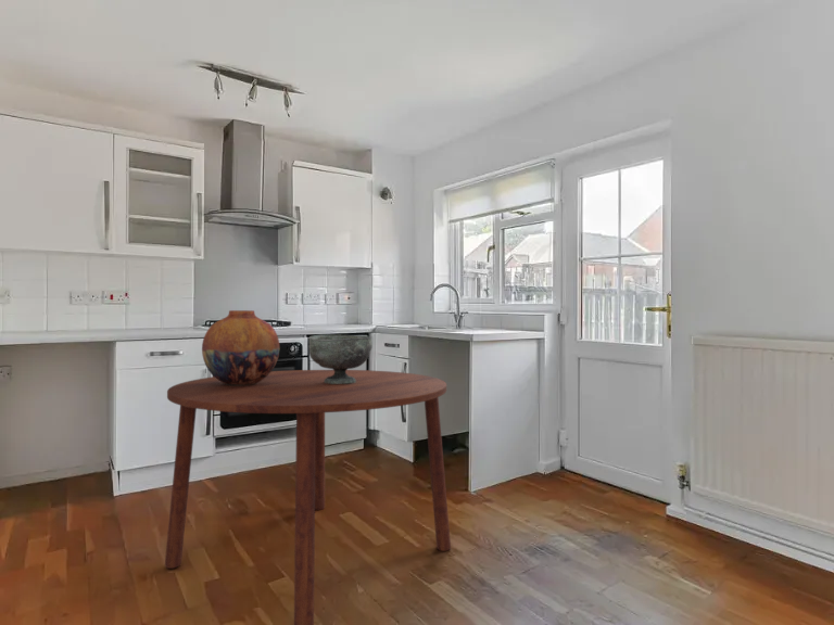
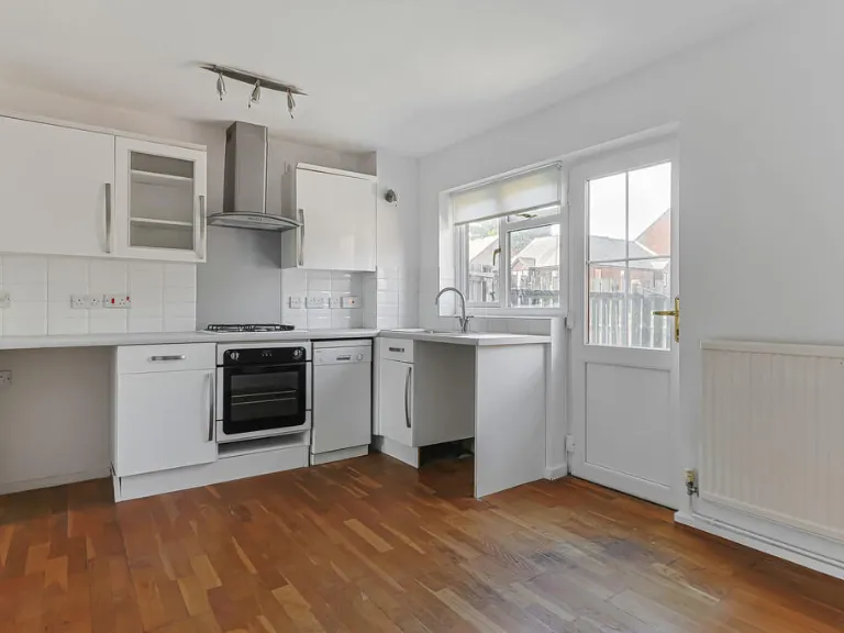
- decorative bowl [308,333,374,384]
- dining table [164,369,452,625]
- vase [201,309,281,386]
